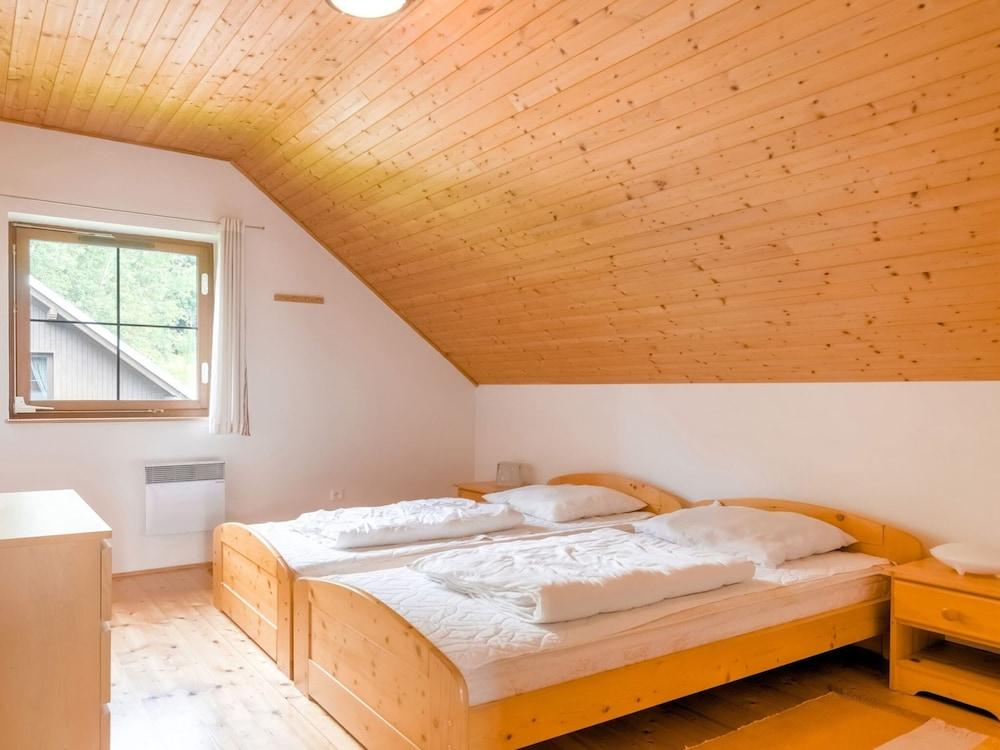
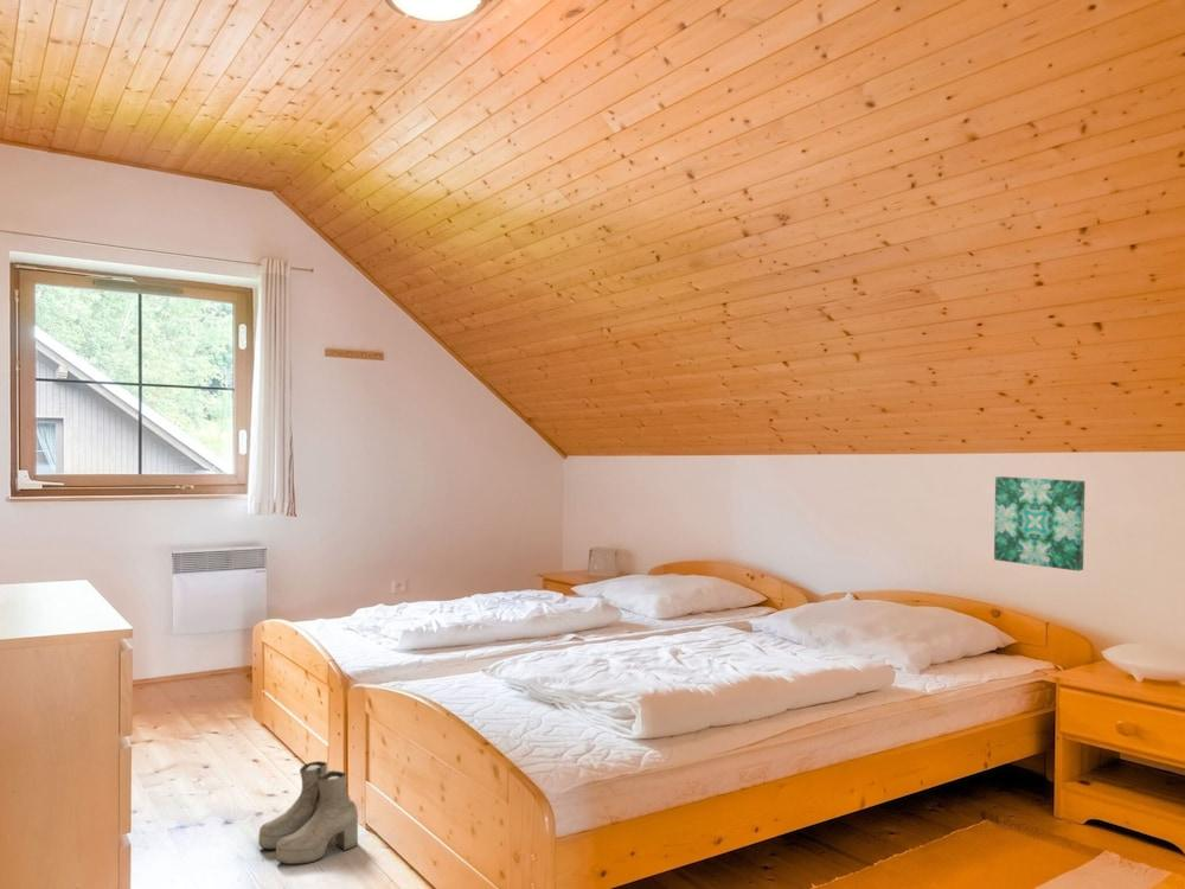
+ wall art [993,475,1085,573]
+ boots [257,760,359,865]
